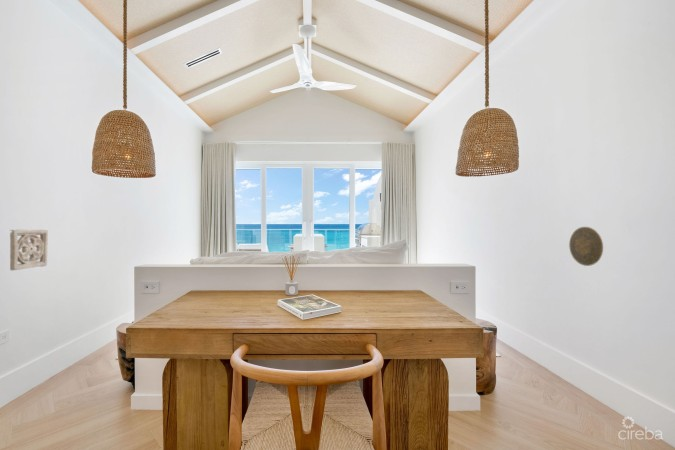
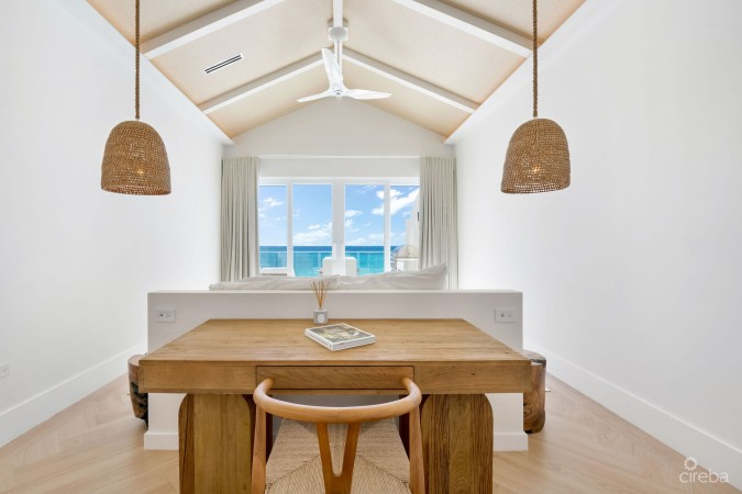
- wall ornament [9,229,49,271]
- decorative plate [568,226,604,267]
